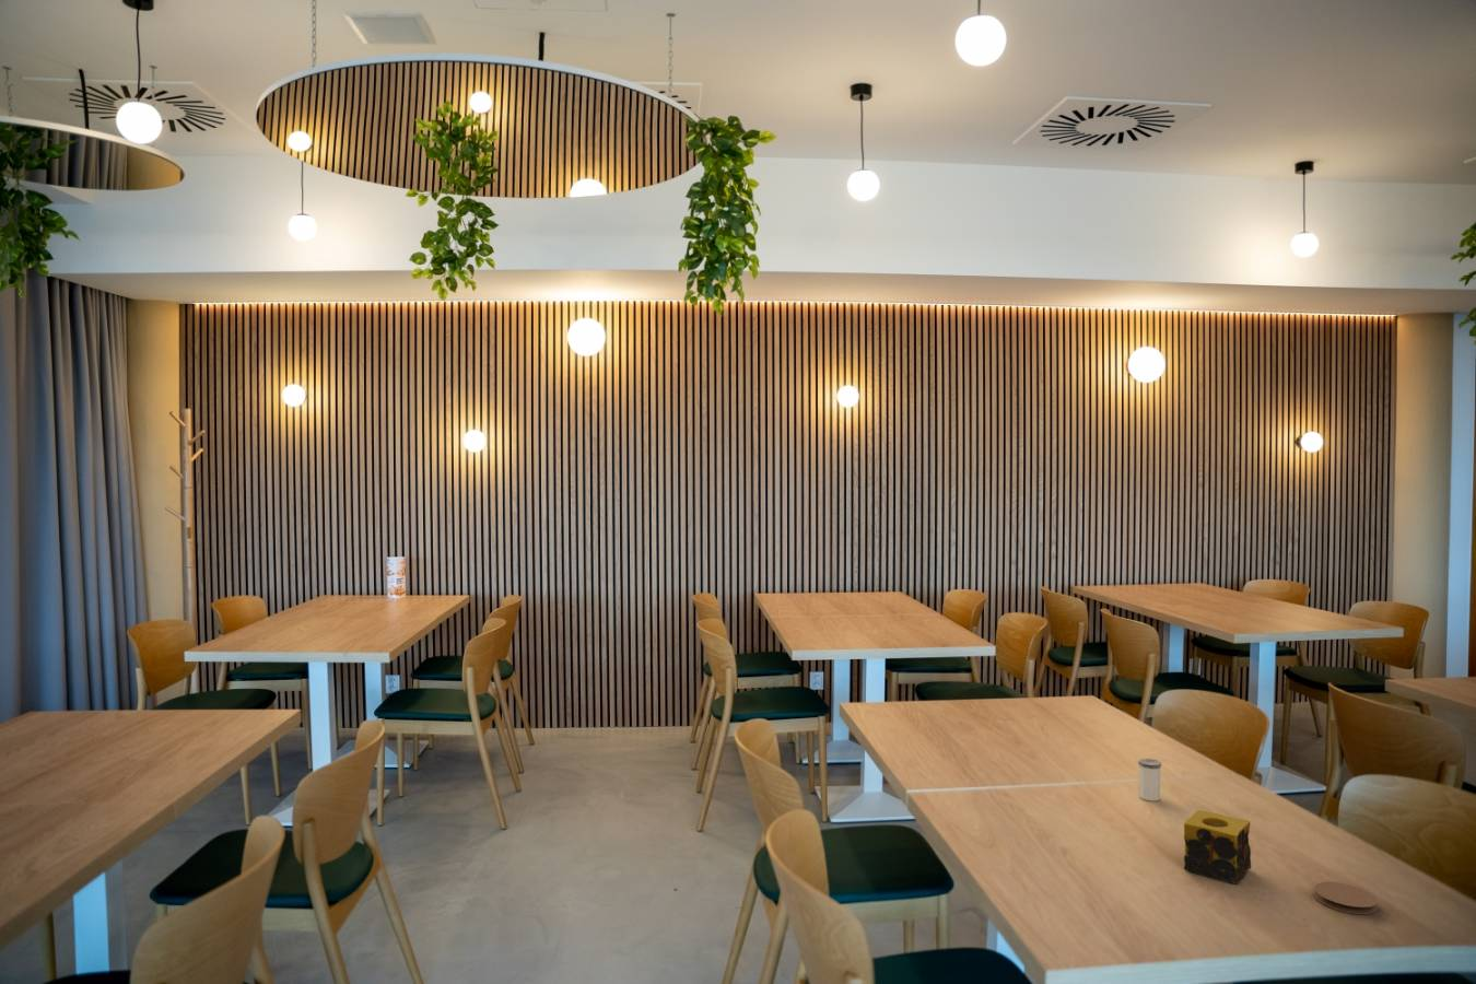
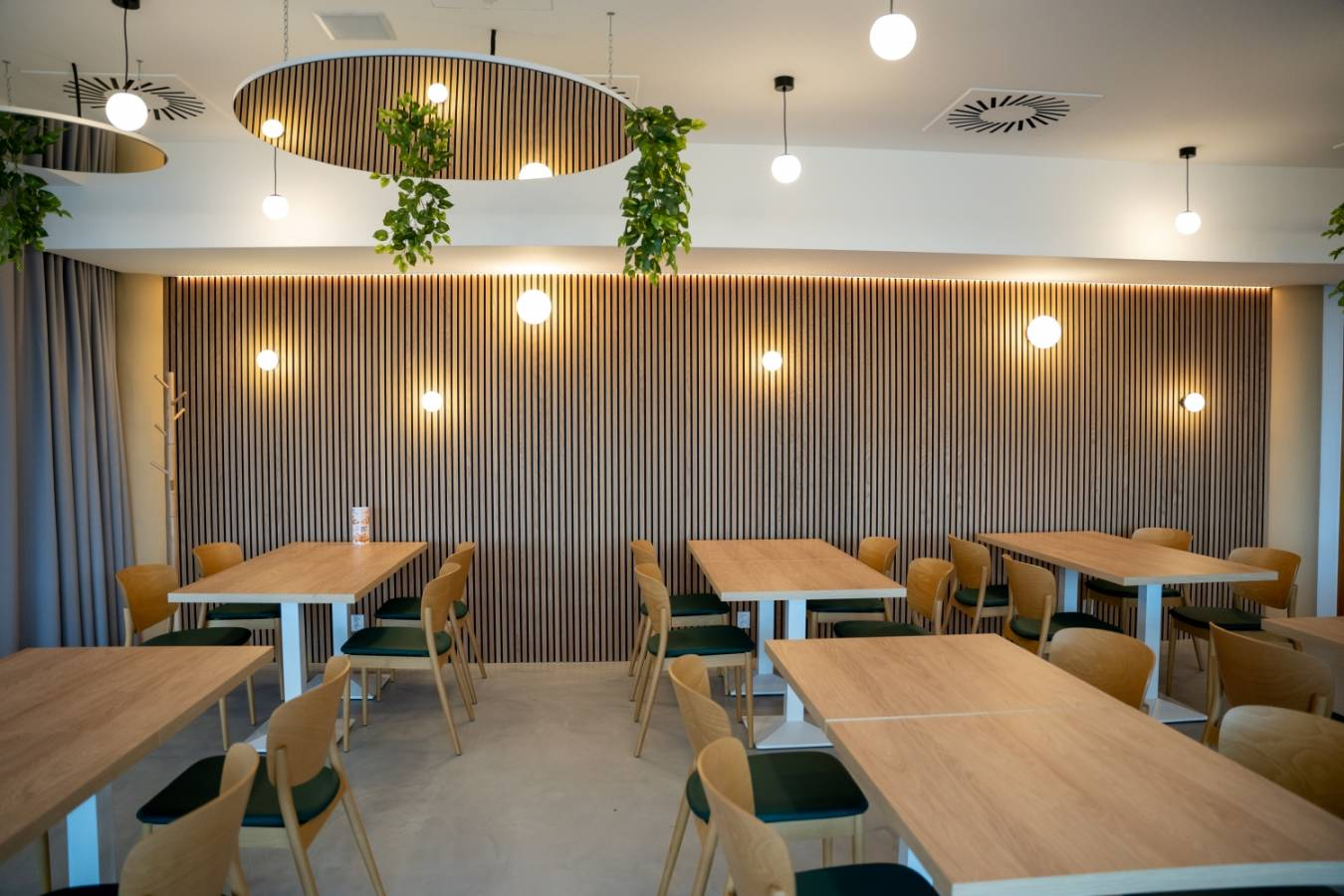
- salt shaker [1137,758,1162,802]
- coaster [1313,881,1378,915]
- candle [1183,809,1252,884]
